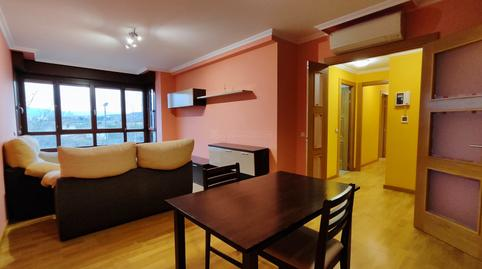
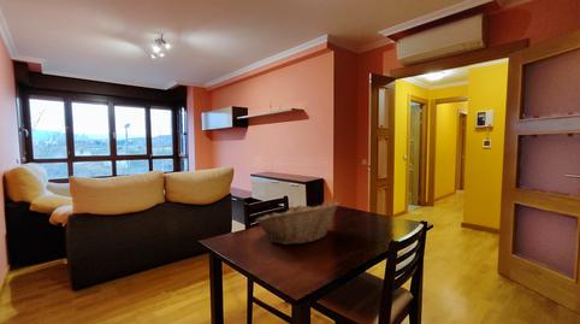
+ fruit basket [254,201,341,246]
